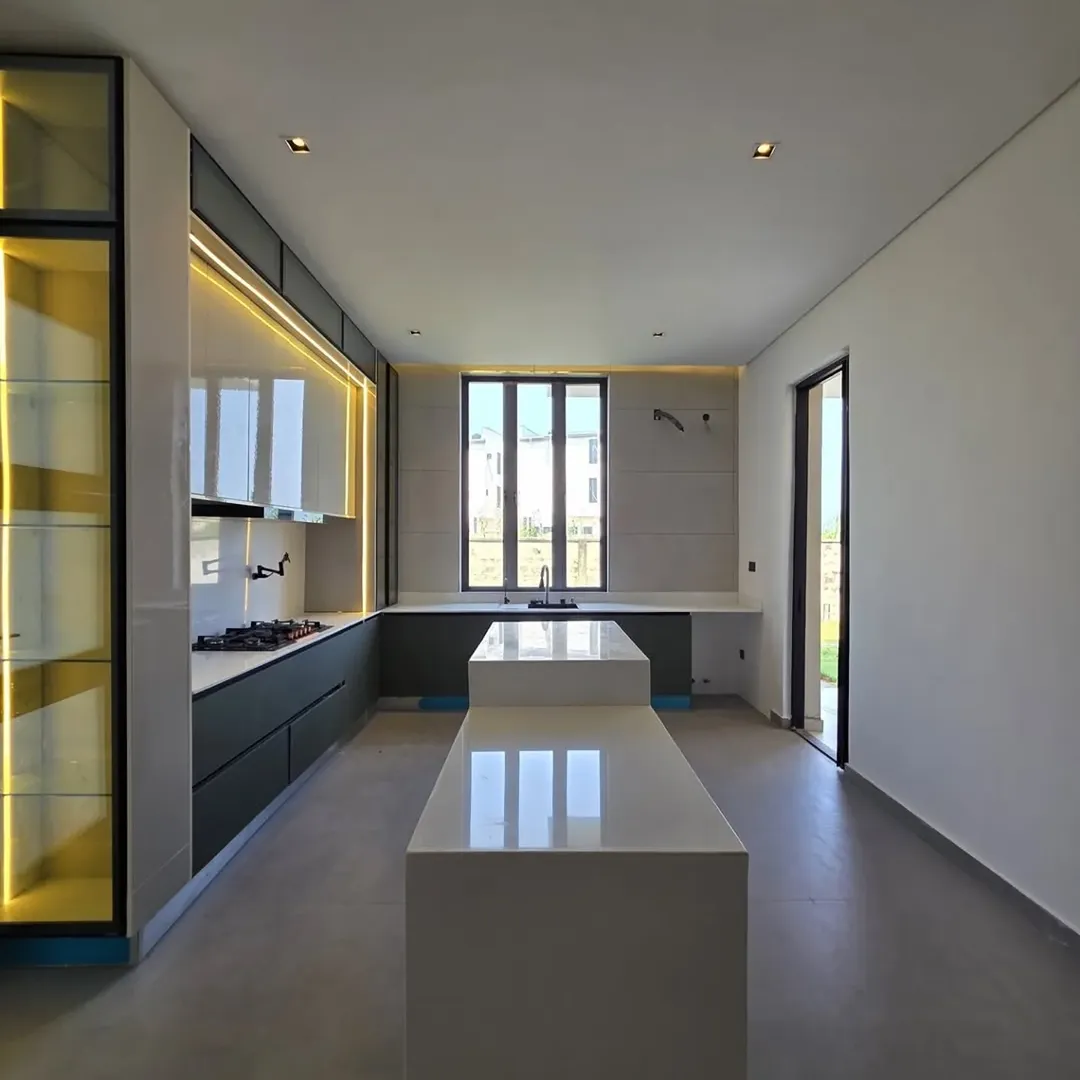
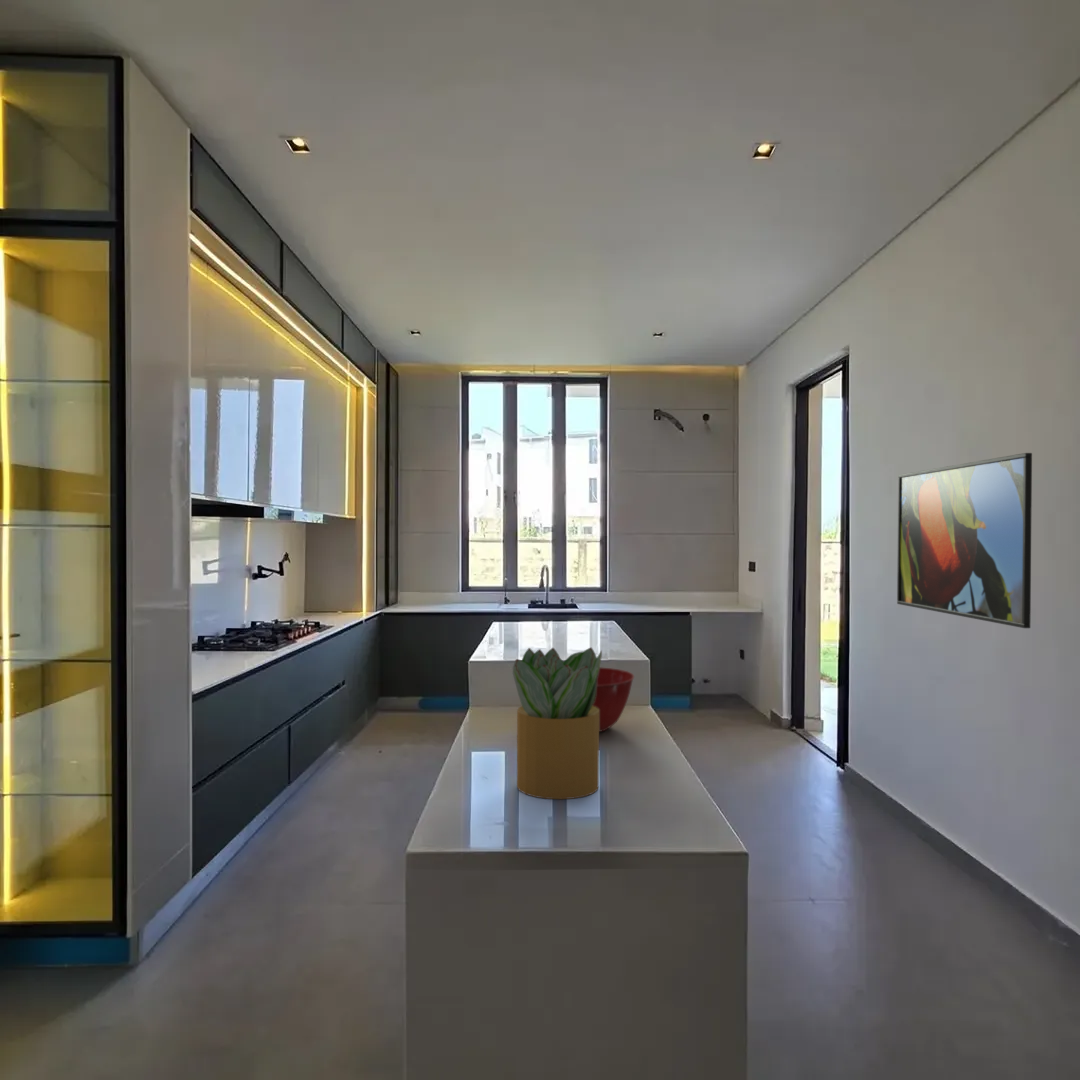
+ potted plant [502,646,603,800]
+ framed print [896,452,1033,629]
+ mixing bowl [592,666,635,733]
